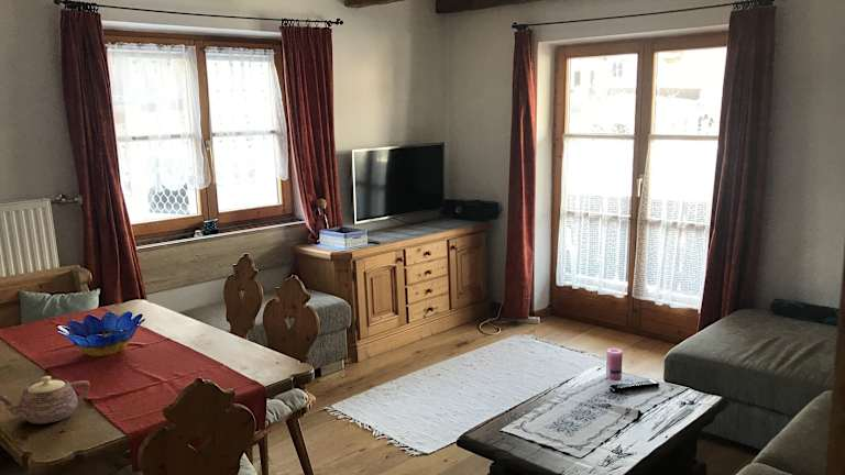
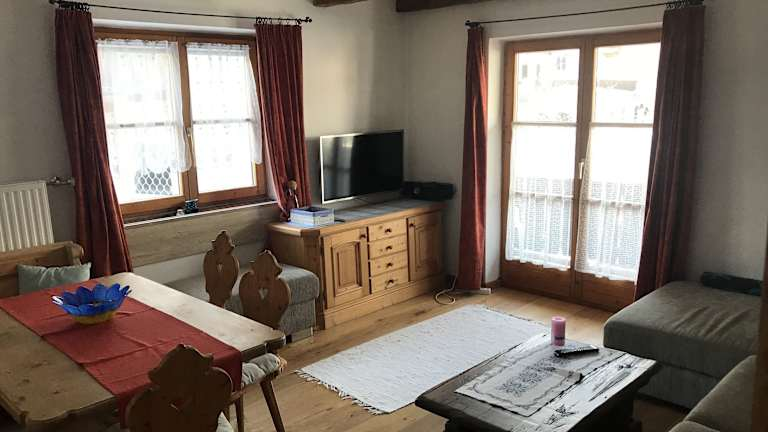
- teapot [0,375,91,426]
